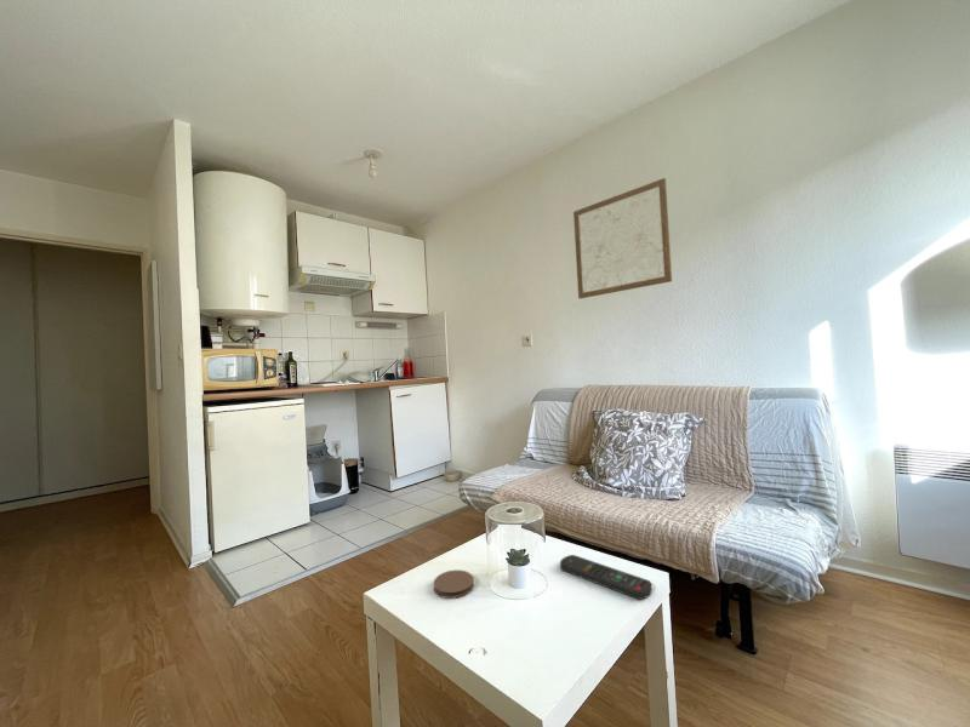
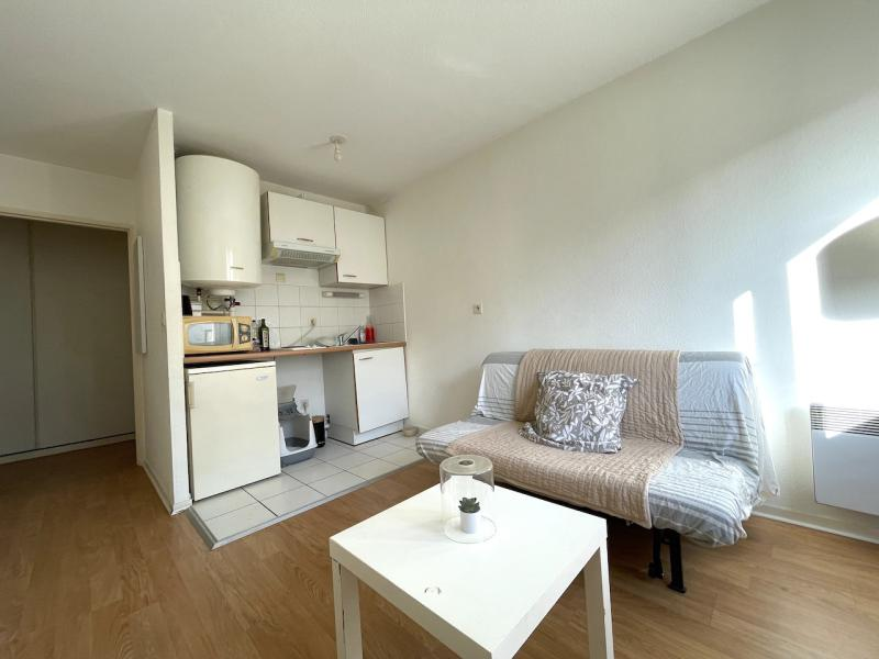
- coaster [433,569,475,600]
- wall art [572,177,673,299]
- remote control [559,554,654,601]
